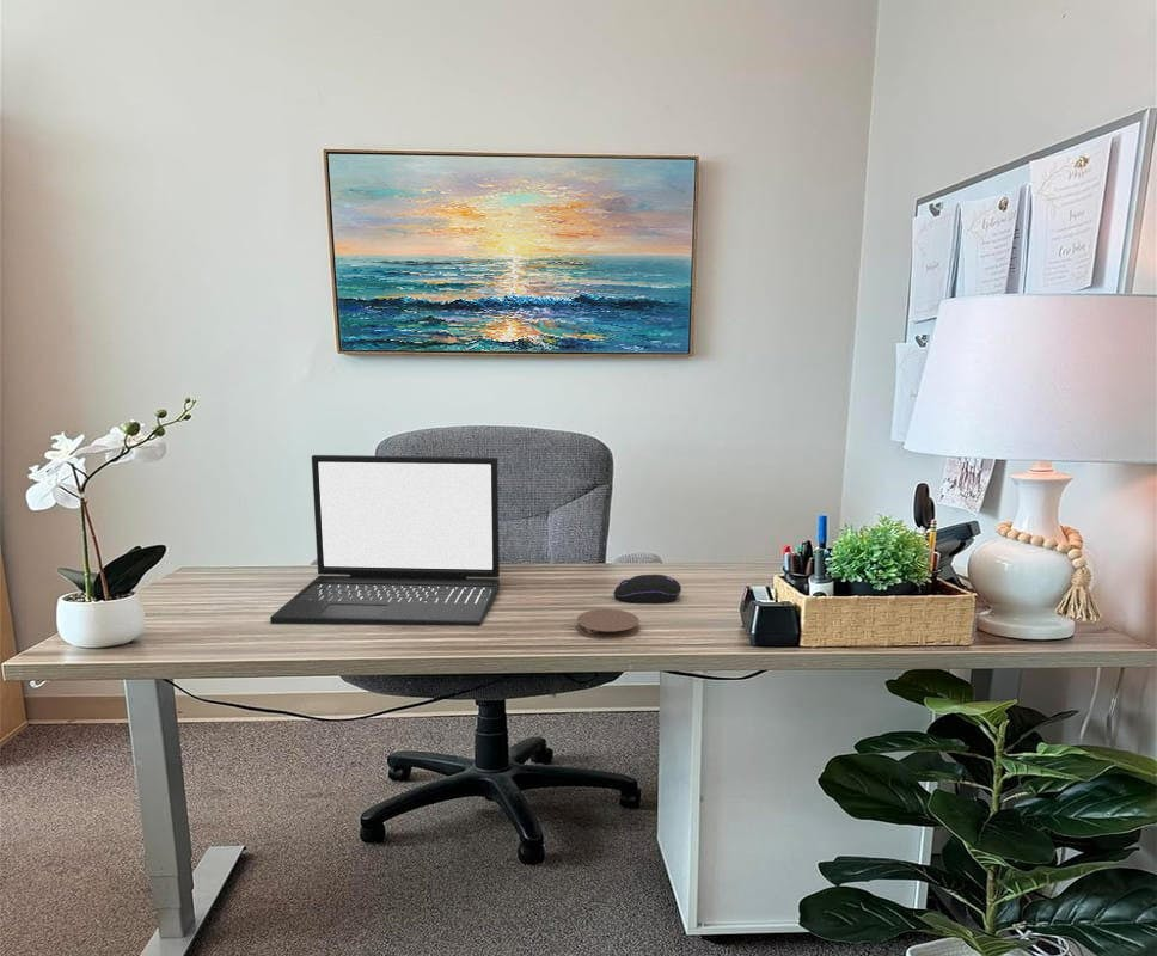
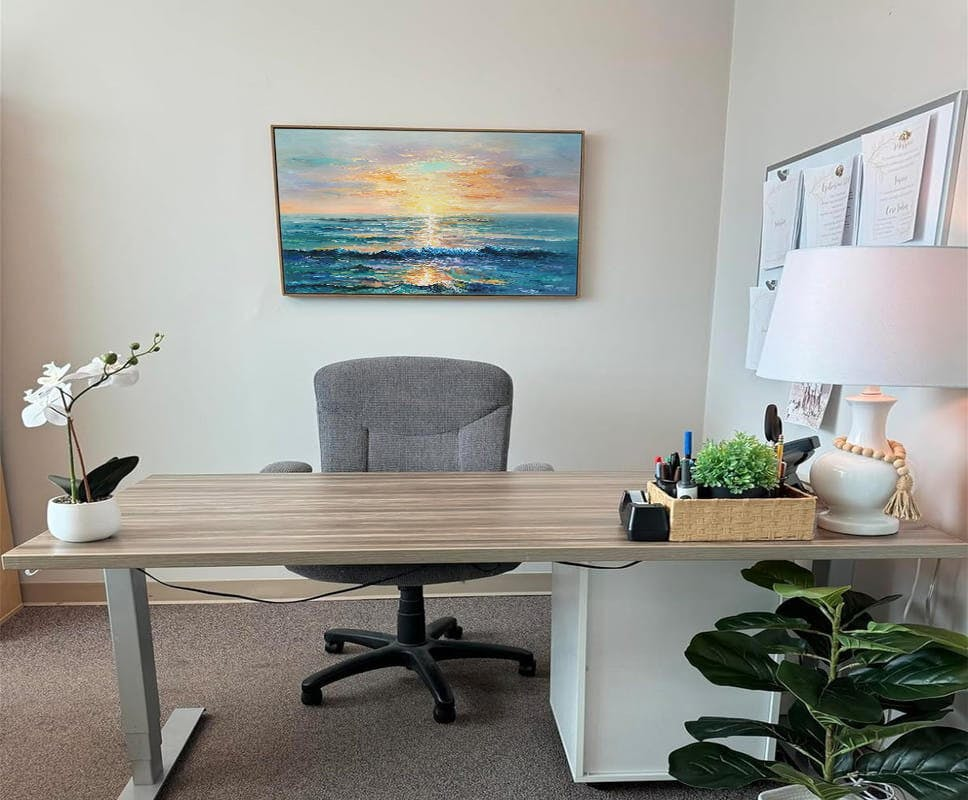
- computer mouse [613,574,682,605]
- laptop [269,454,501,627]
- coaster [576,608,641,639]
